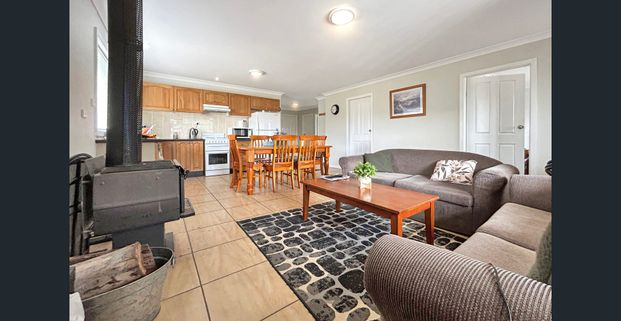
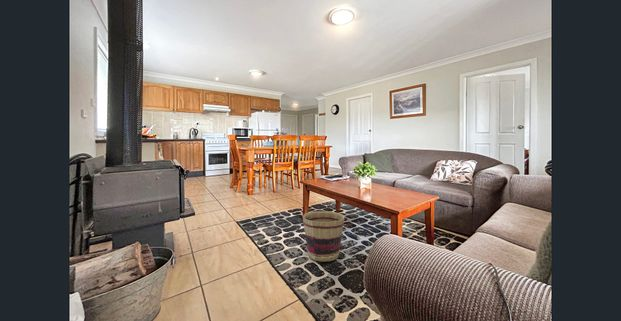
+ basket [302,210,345,263]
